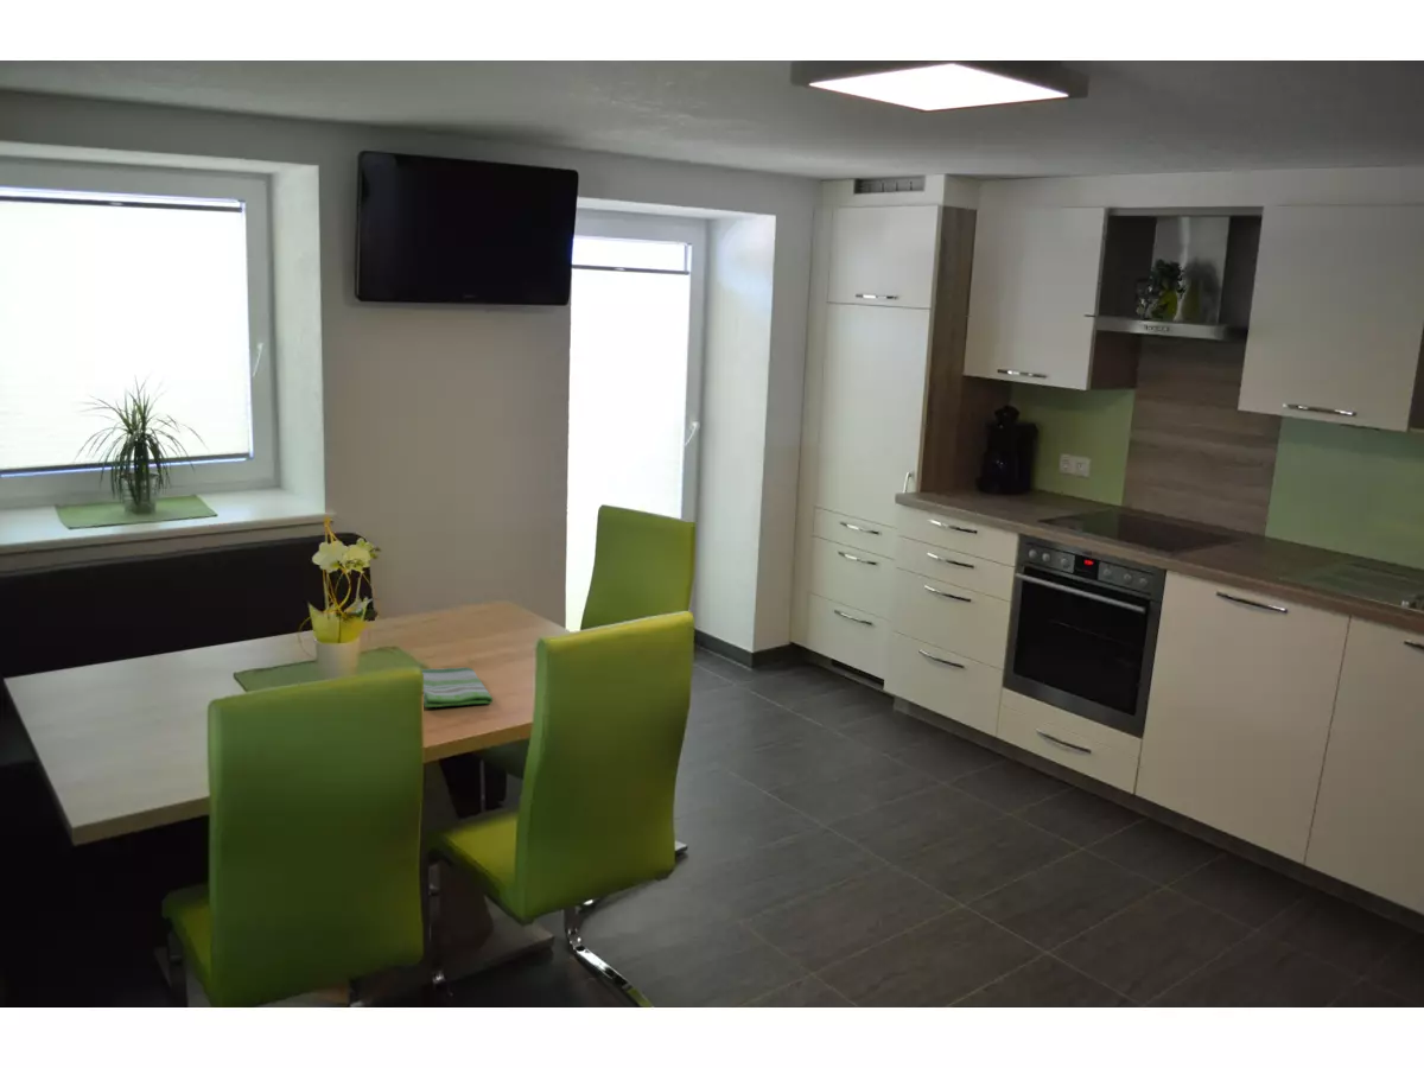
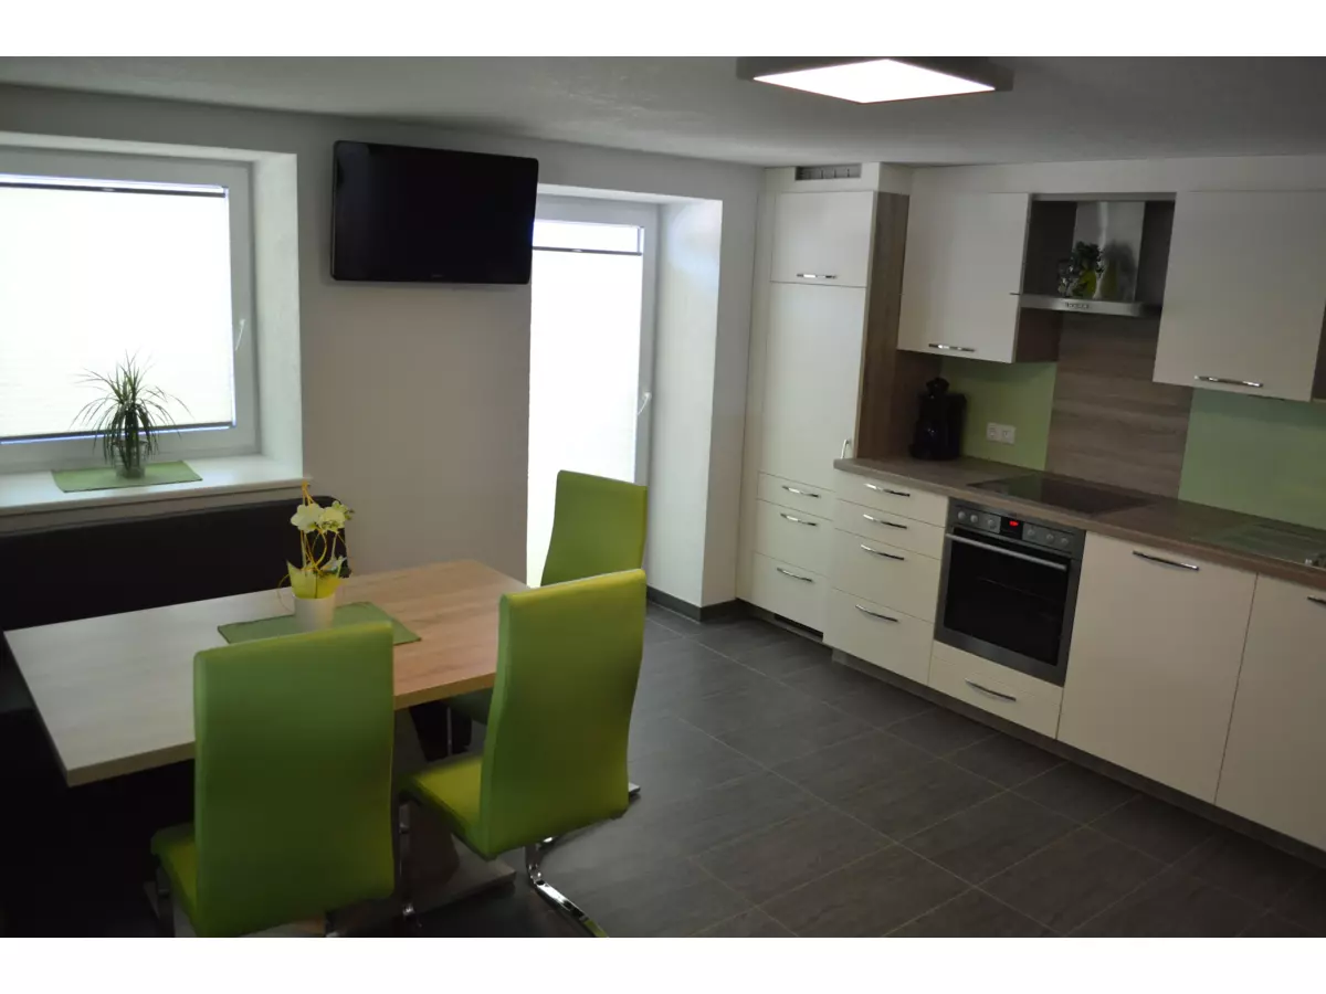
- dish towel [420,666,494,708]
